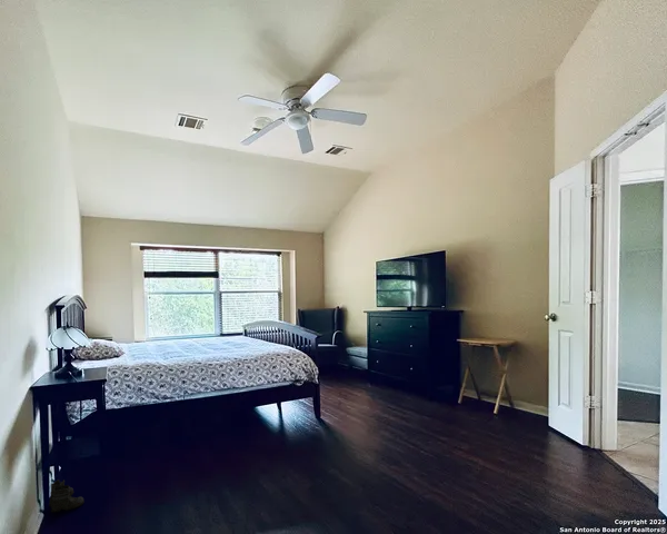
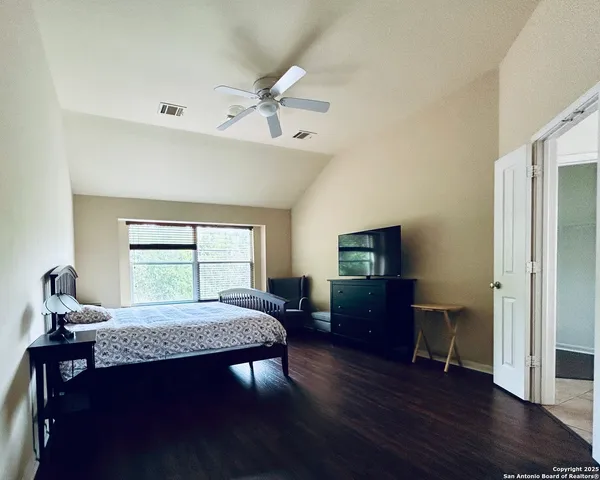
- boots [48,478,86,514]
